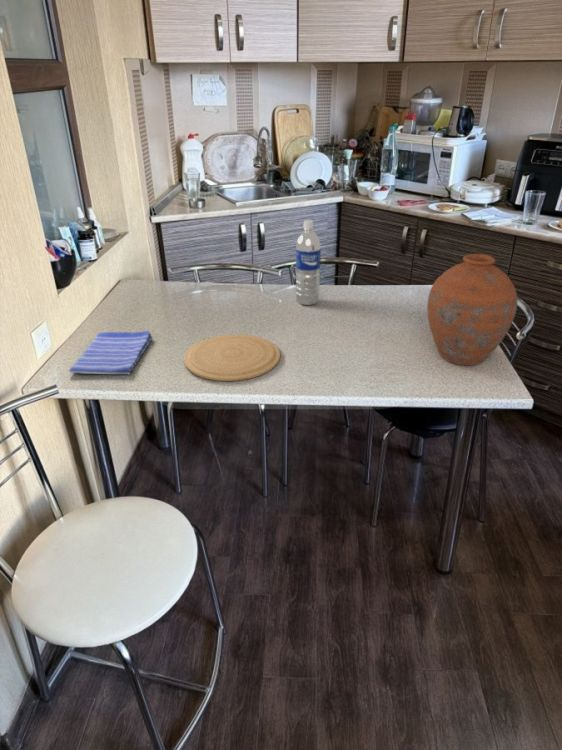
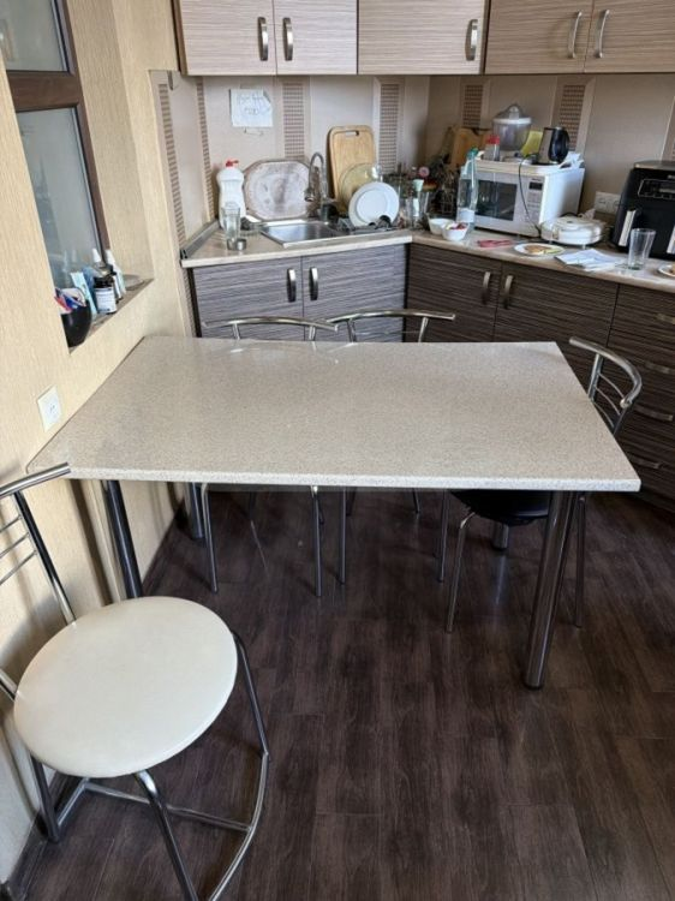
- plate [183,334,281,382]
- vase [426,253,518,366]
- water bottle [295,219,322,306]
- dish towel [68,330,153,375]
